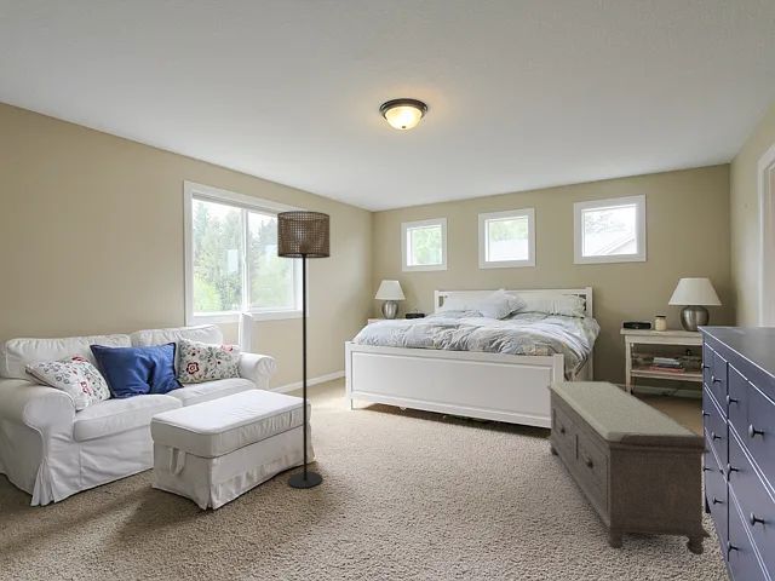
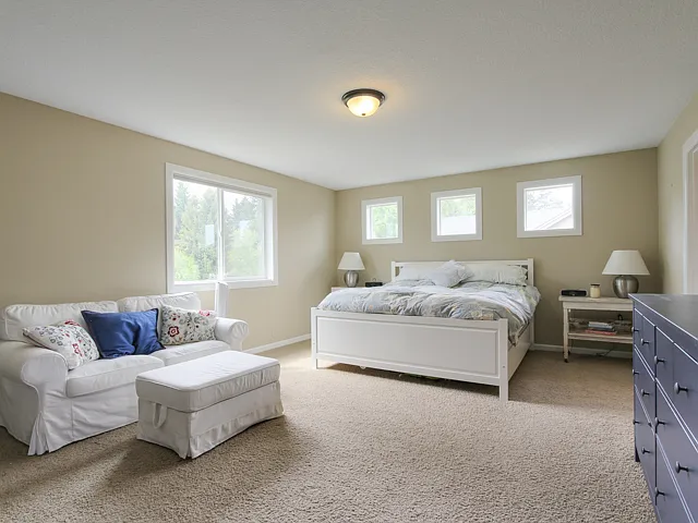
- floor lamp [276,209,332,489]
- bench [546,380,712,556]
